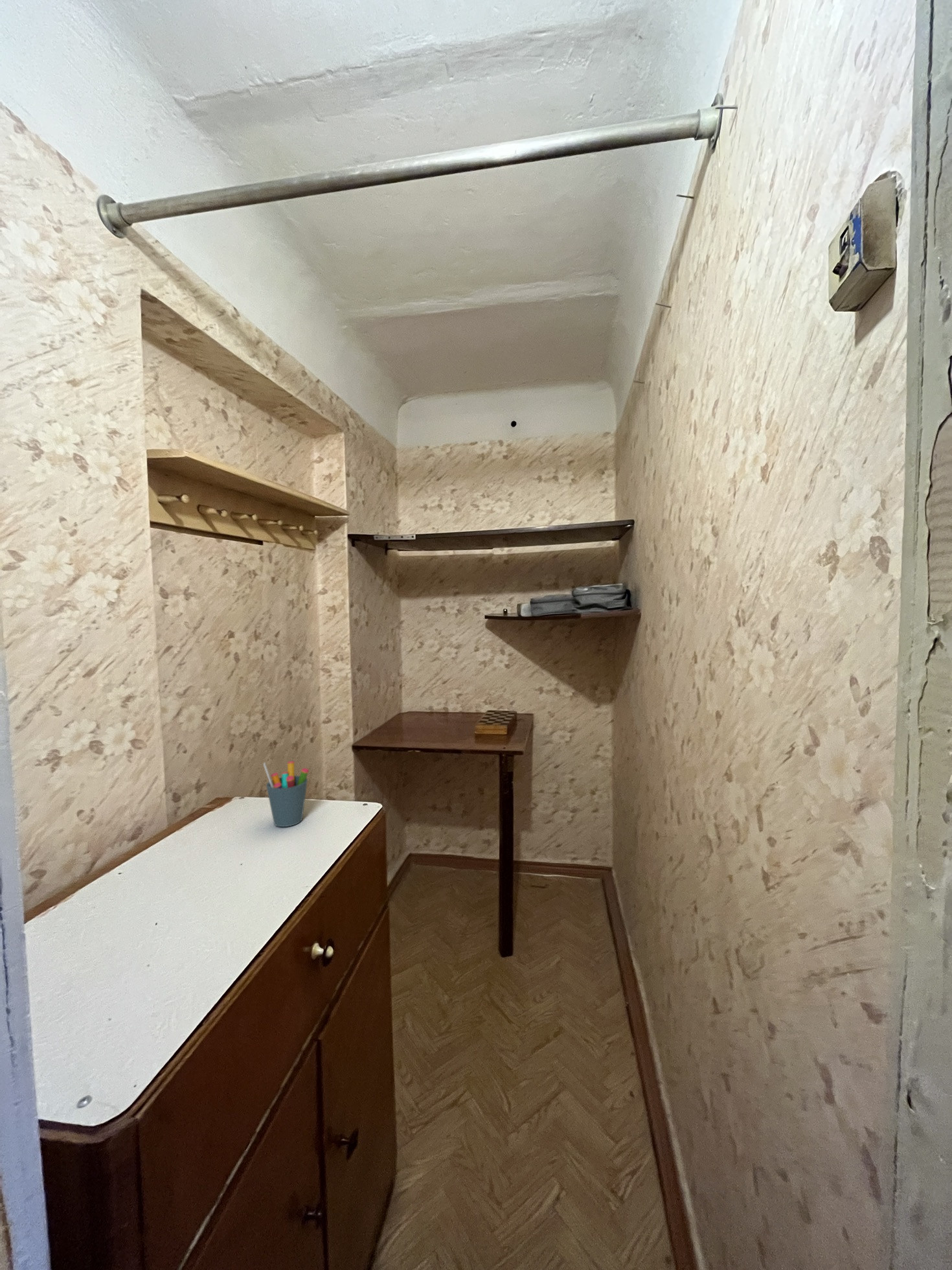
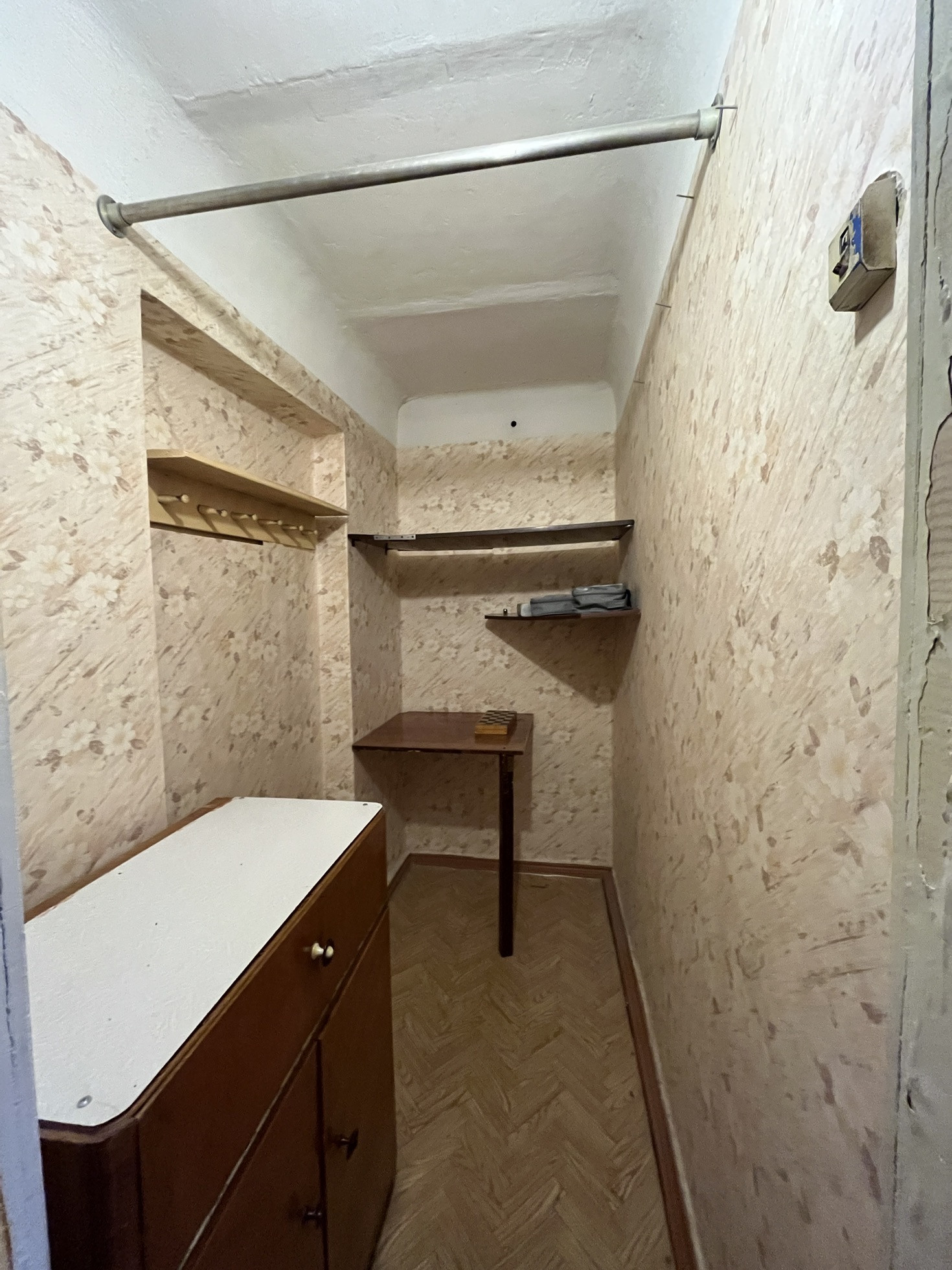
- pen holder [263,761,310,827]
